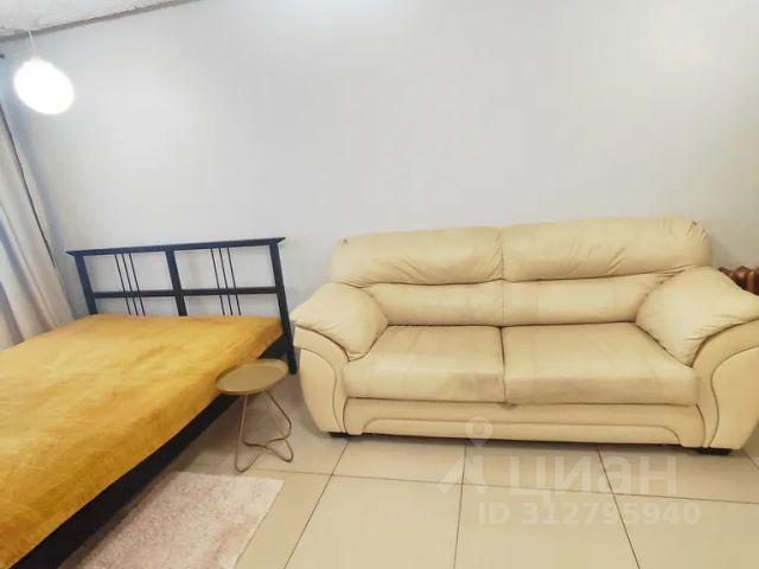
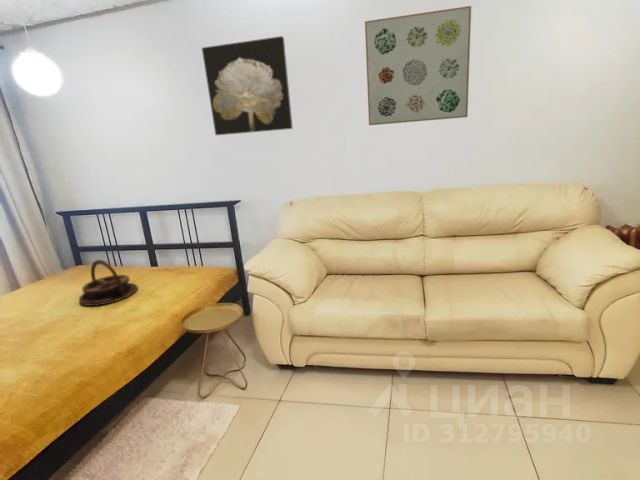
+ wall art [364,5,472,126]
+ wall art [201,35,294,136]
+ serving tray [78,259,139,307]
